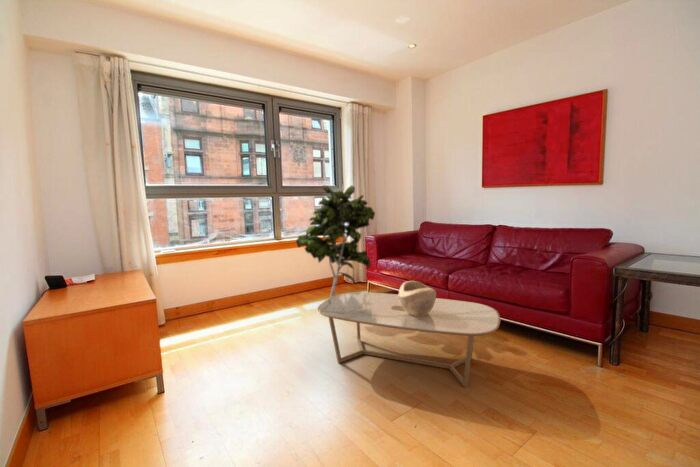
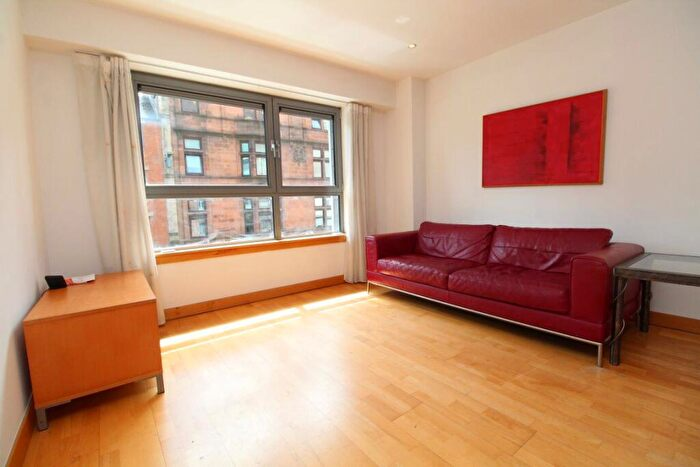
- indoor plant [295,184,376,298]
- decorative bowl [398,280,437,316]
- coffee table [316,291,501,388]
